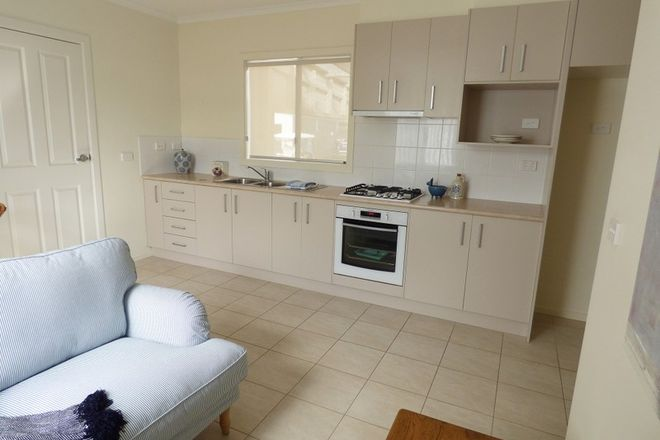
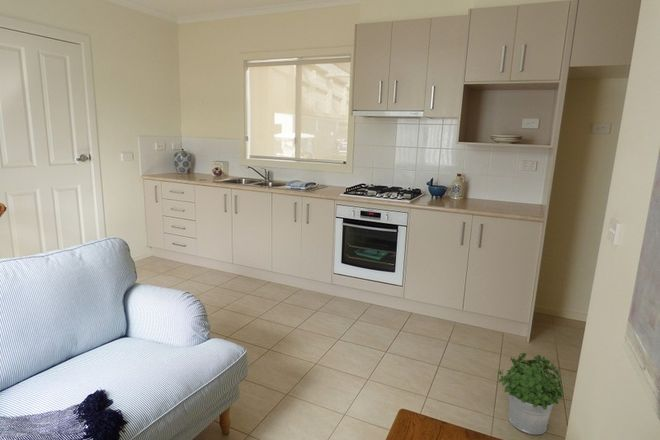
+ potted plant [497,352,565,436]
